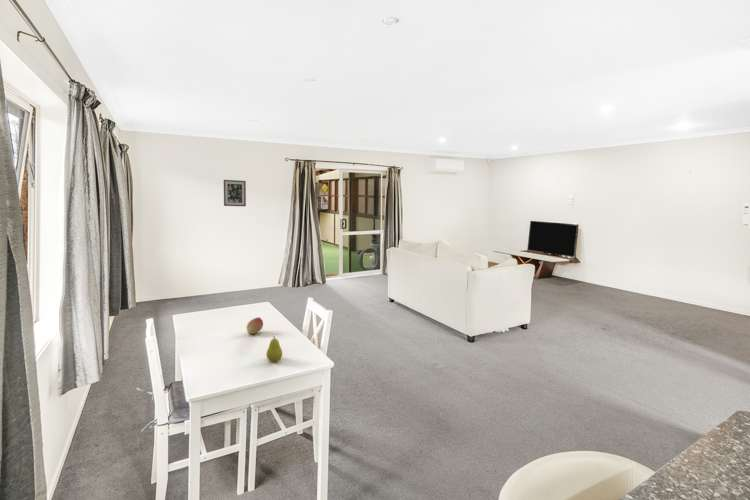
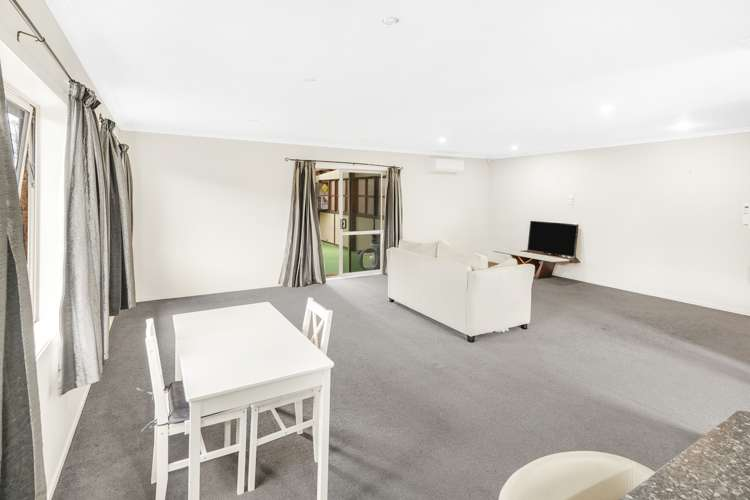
- fruit [246,316,264,335]
- fruit [265,335,283,362]
- wall art [223,179,247,207]
